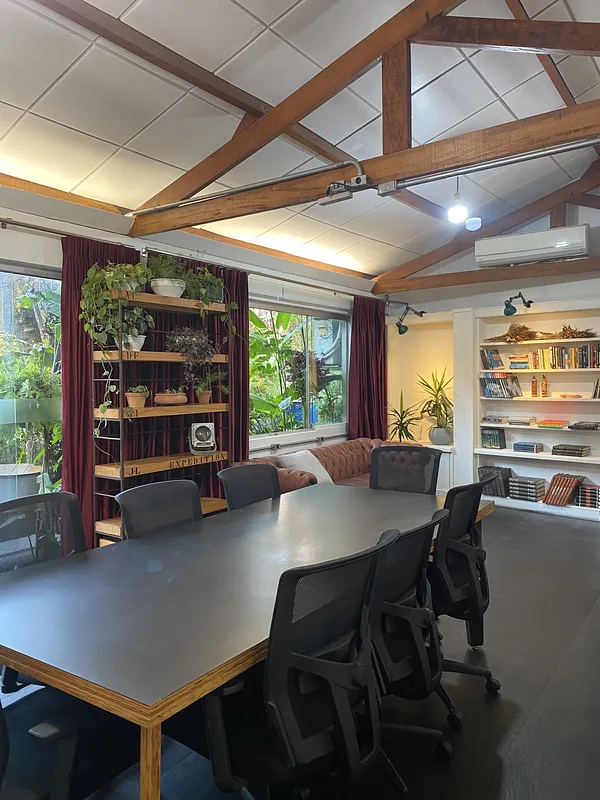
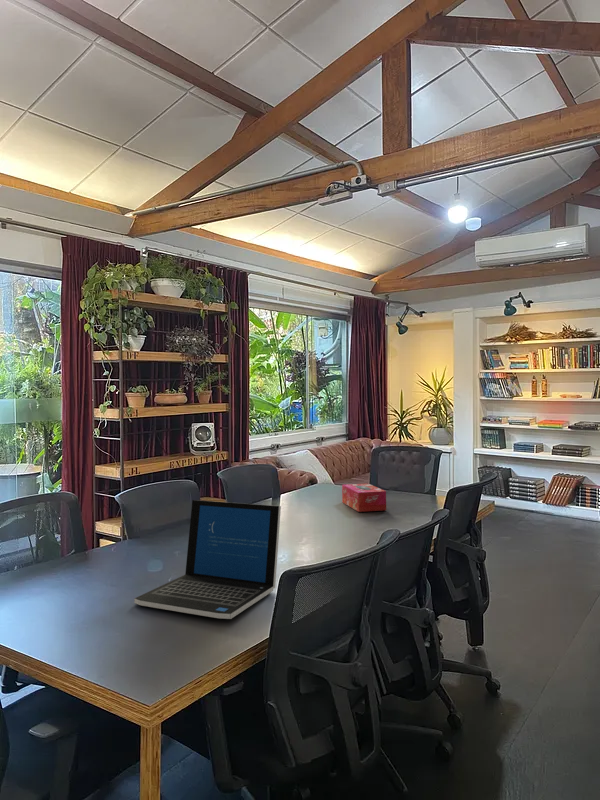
+ laptop [133,499,282,620]
+ tissue box [341,483,387,513]
